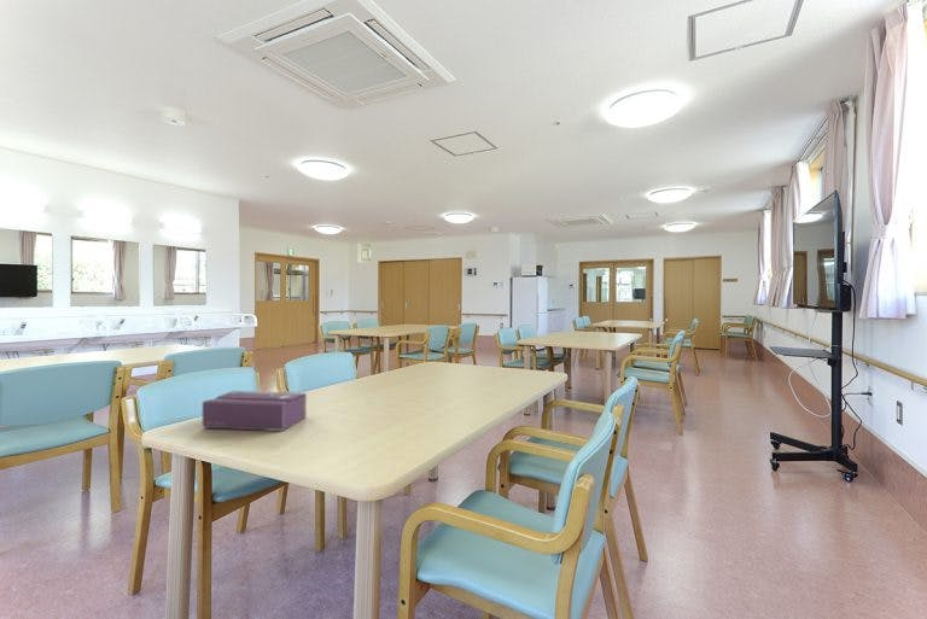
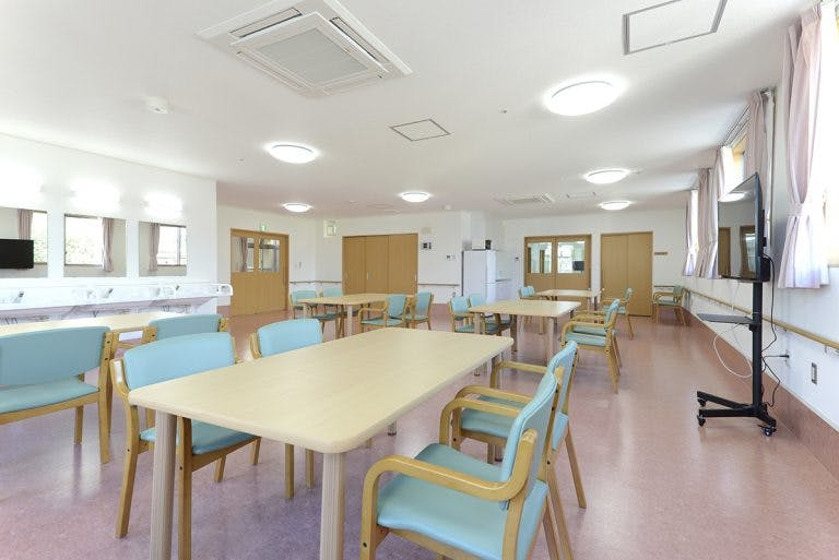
- tissue box [202,390,308,432]
